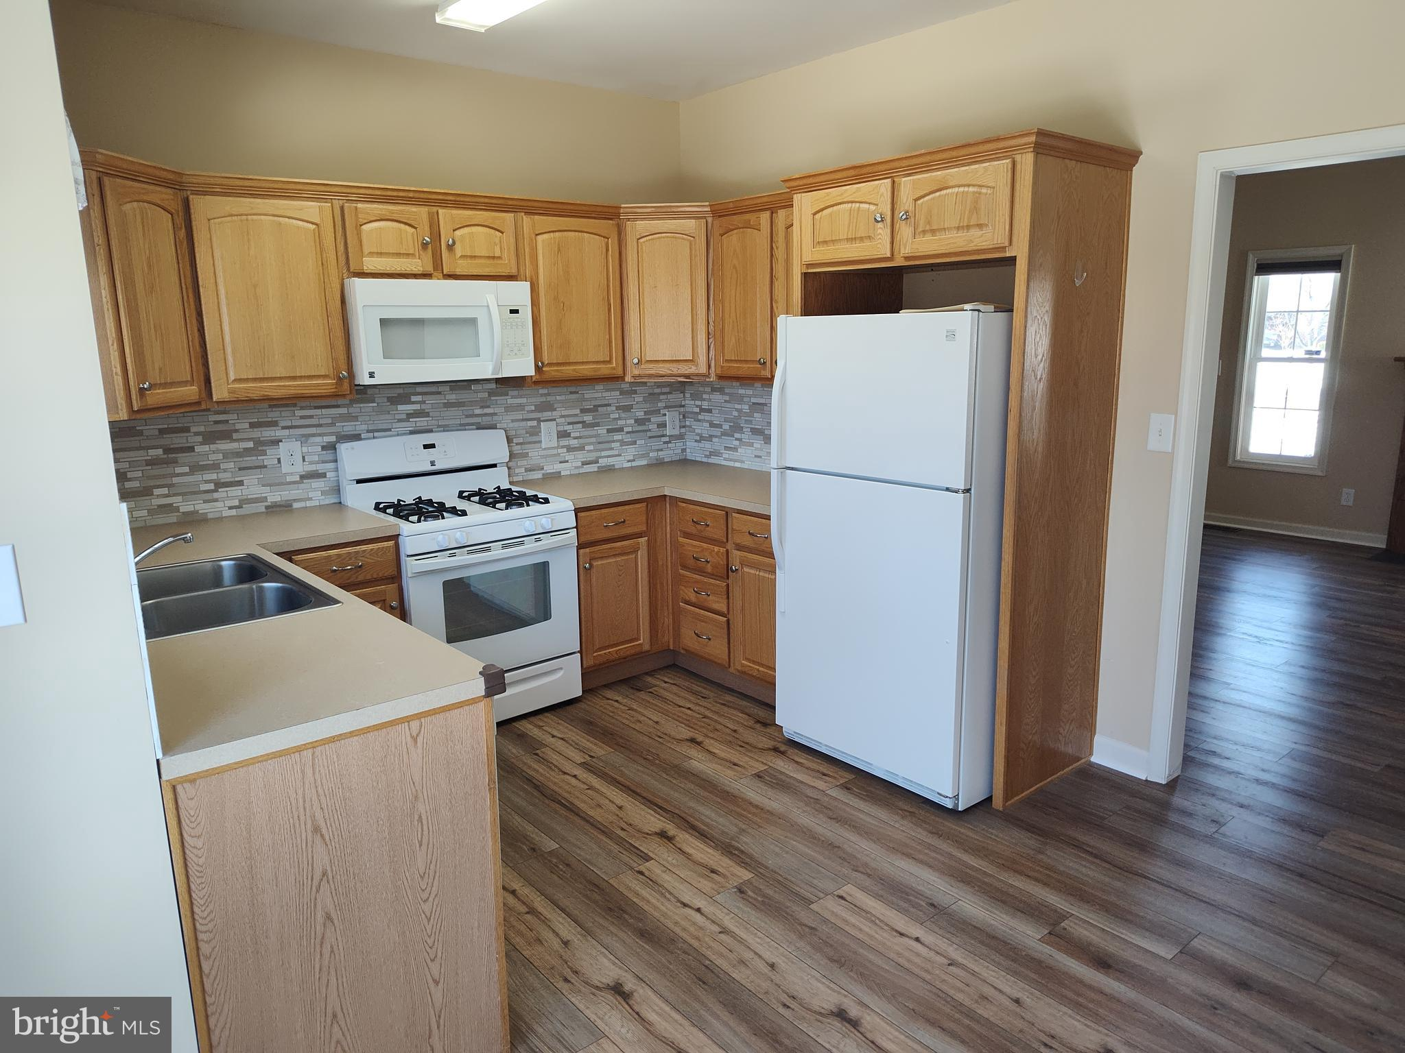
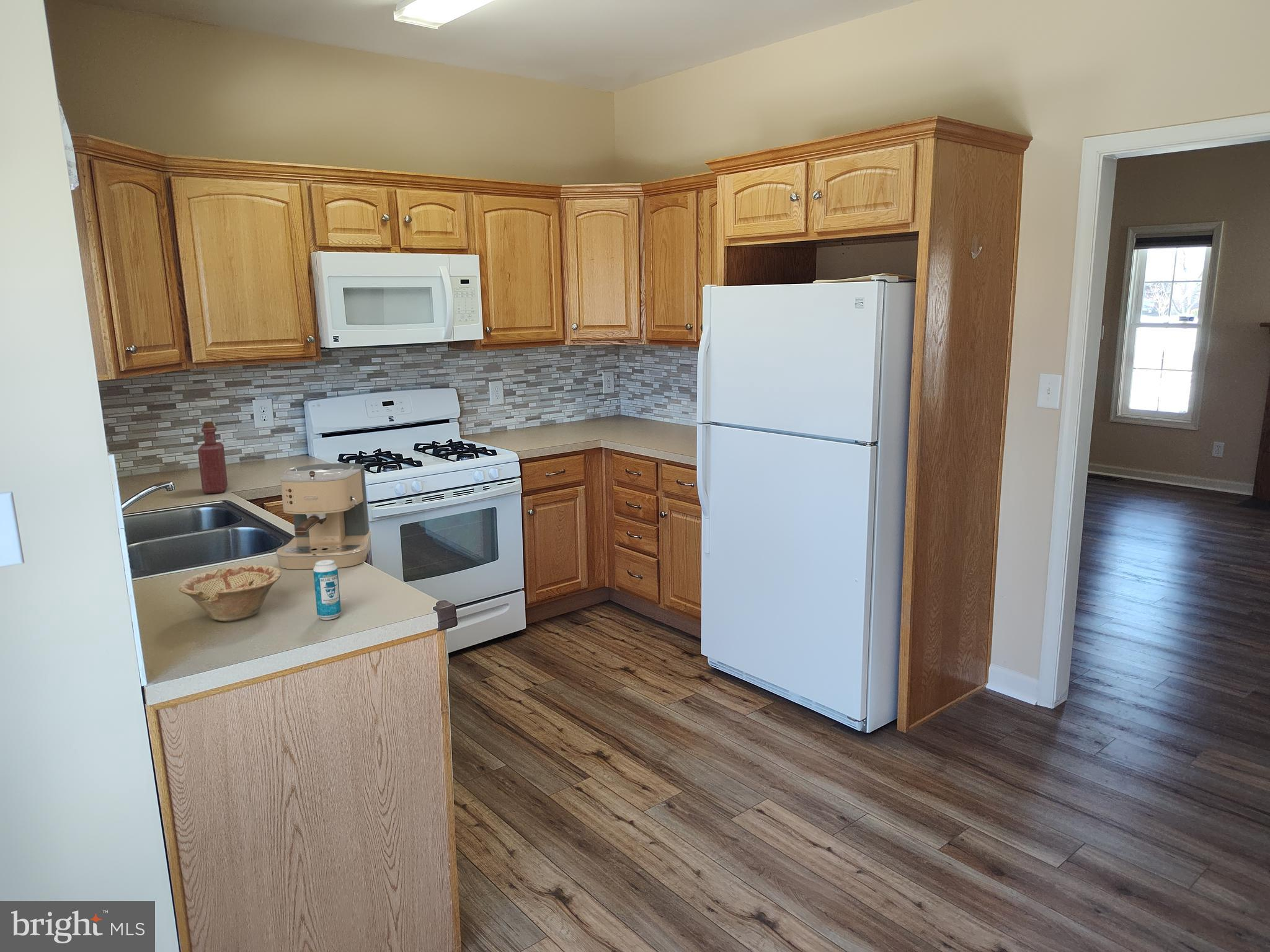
+ beverage can [313,560,342,620]
+ bottle [197,421,228,494]
+ dish [177,564,282,622]
+ coffee maker [275,462,371,570]
